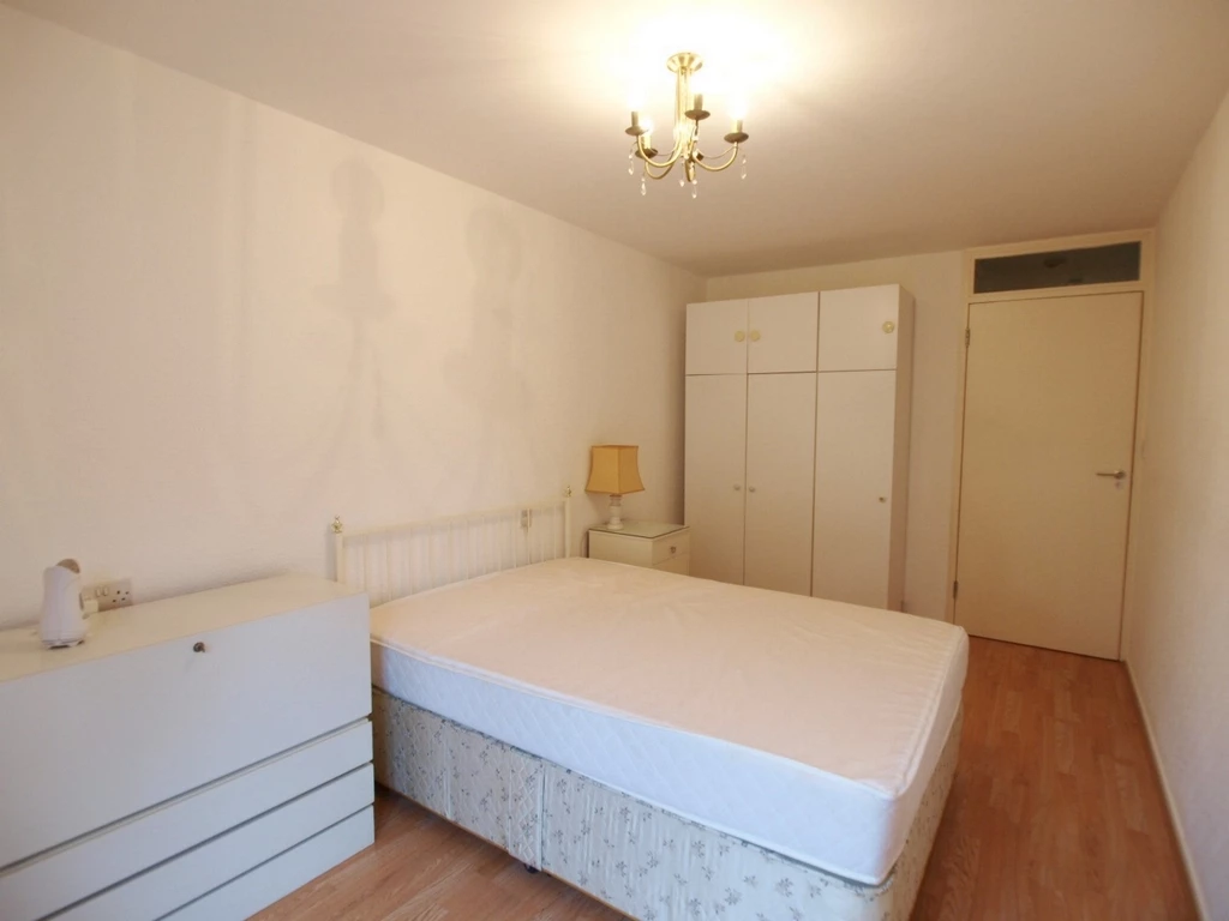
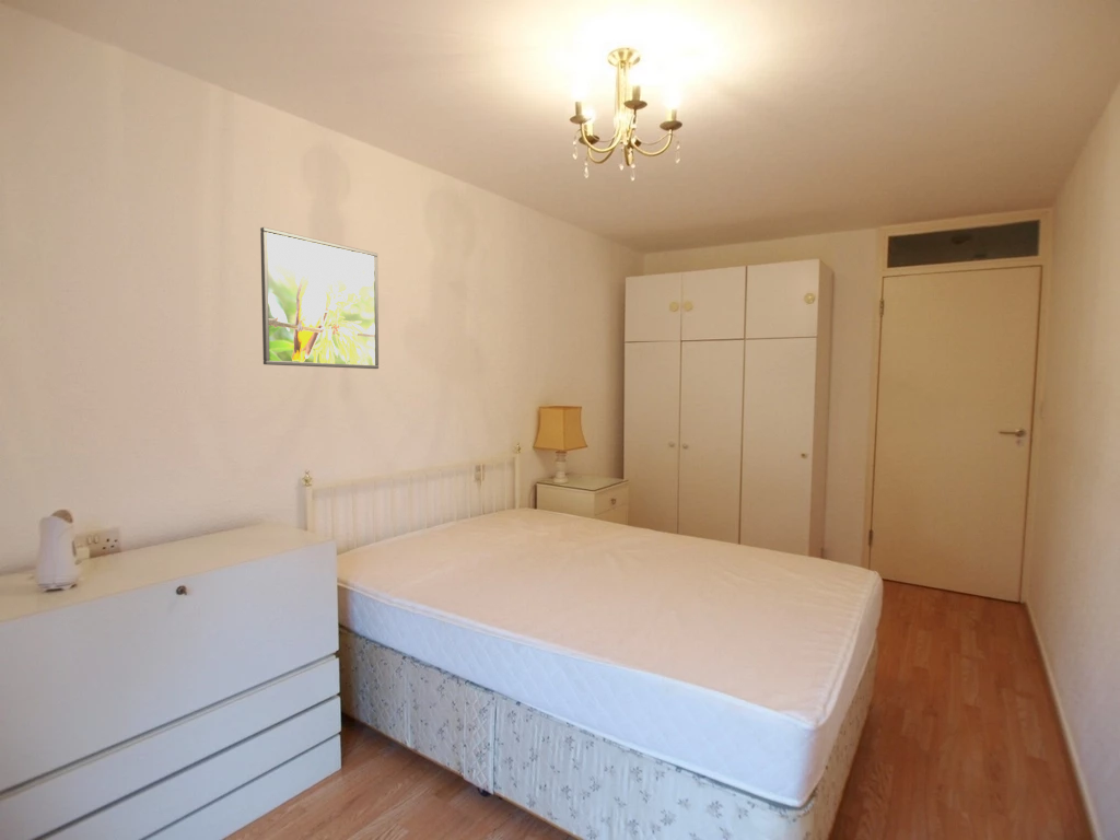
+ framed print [259,226,380,370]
